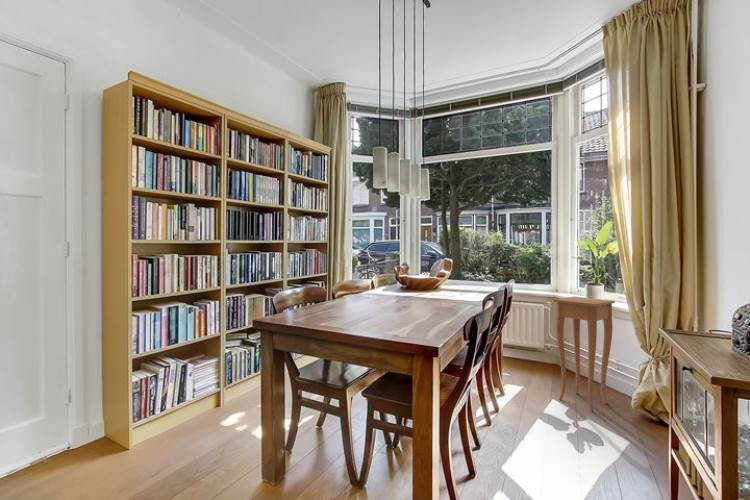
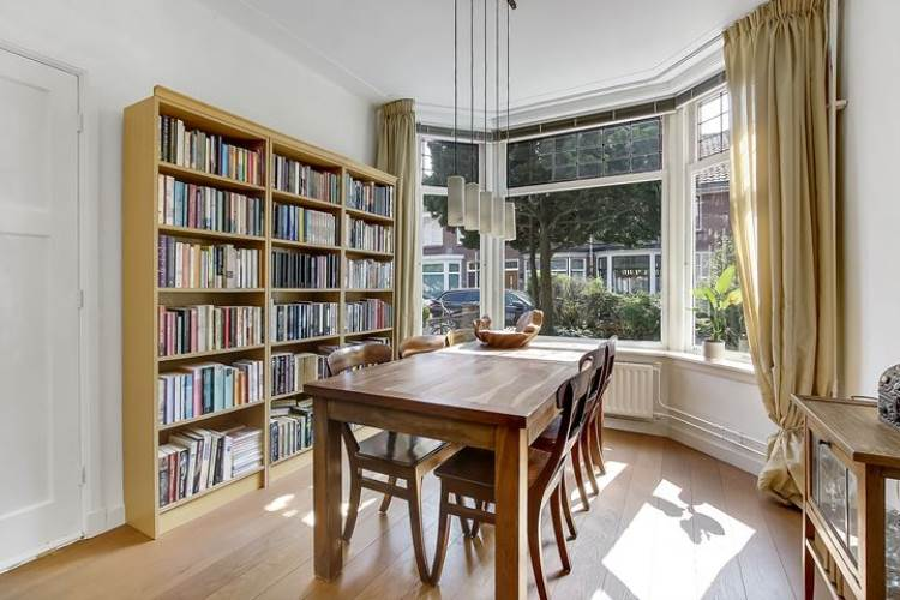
- side table [553,296,616,412]
